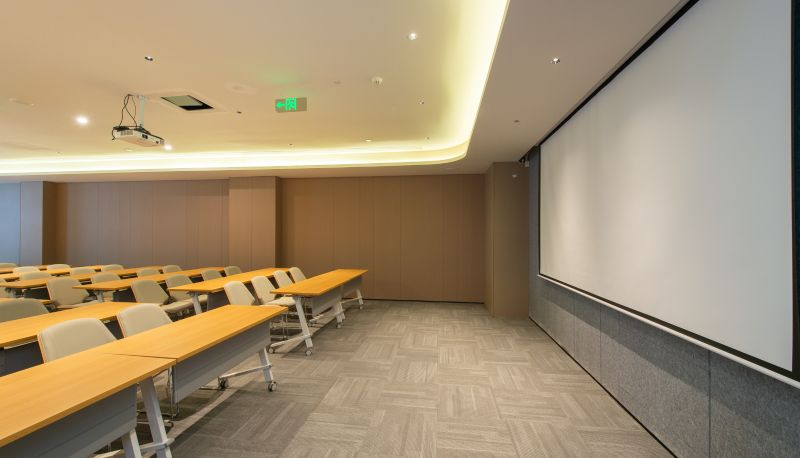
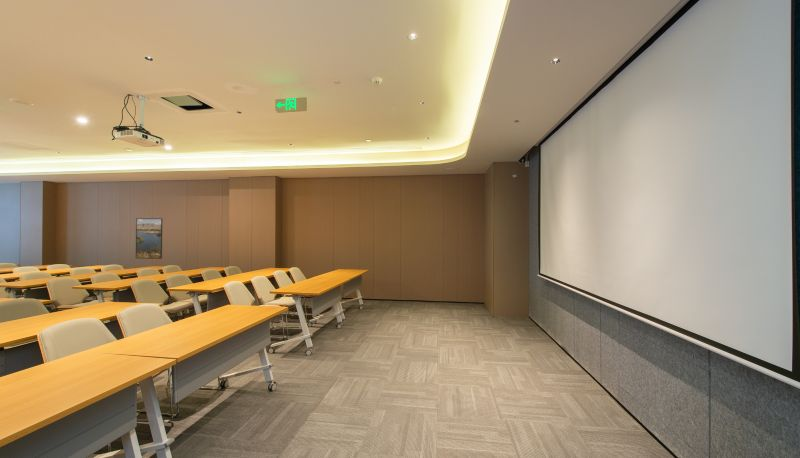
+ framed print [135,217,163,260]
